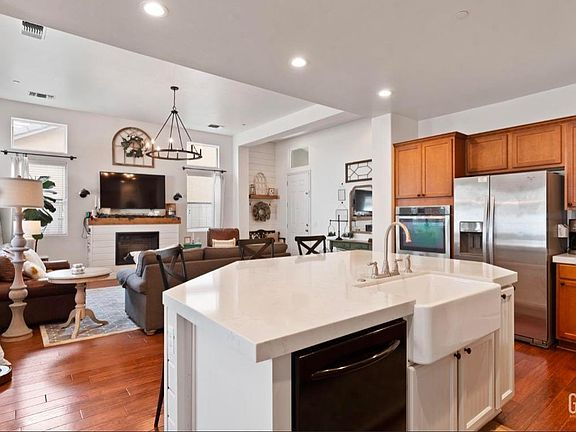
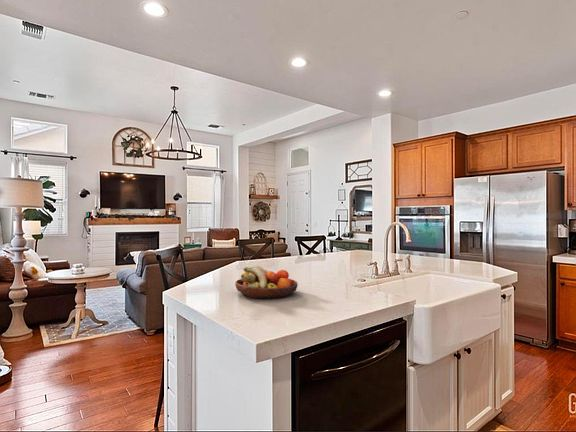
+ fruit bowl [234,265,299,300]
